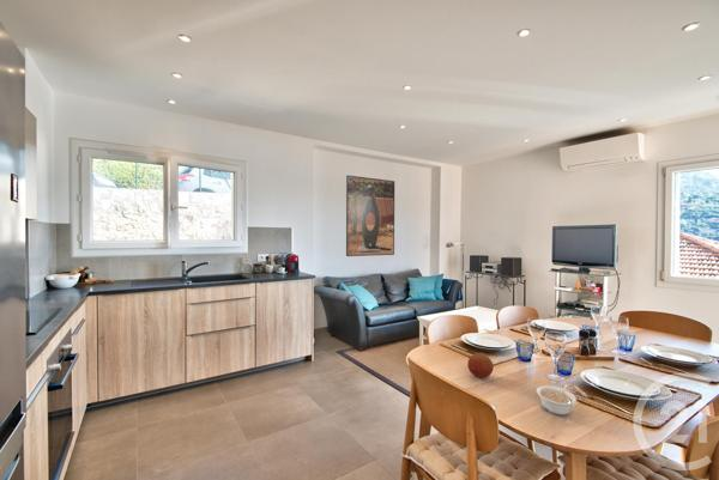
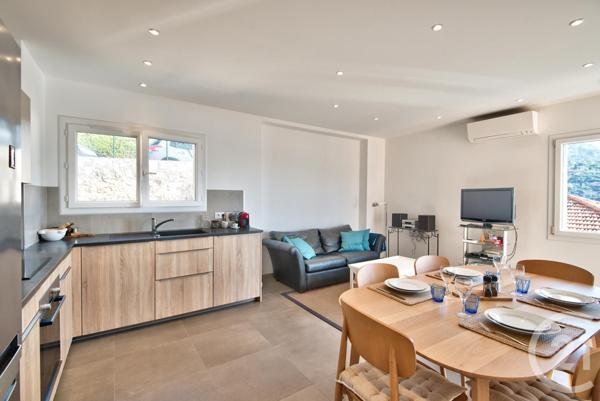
- fruit [466,352,495,378]
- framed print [345,175,395,257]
- legume [536,383,578,417]
